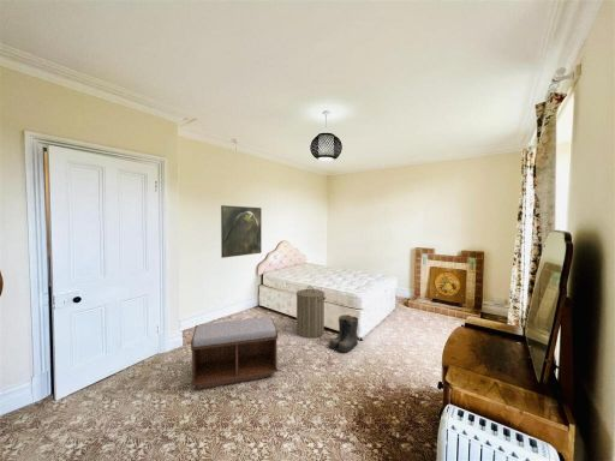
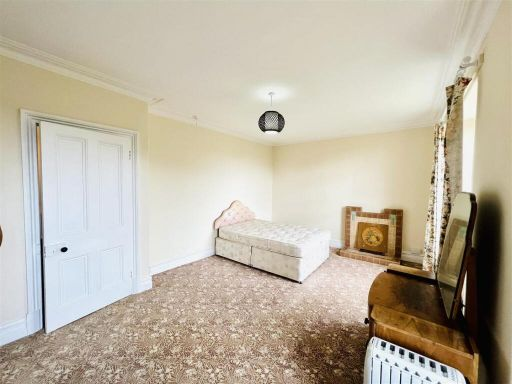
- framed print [220,204,263,259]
- laundry hamper [295,285,327,340]
- boots [328,313,359,354]
- bench [190,316,279,390]
